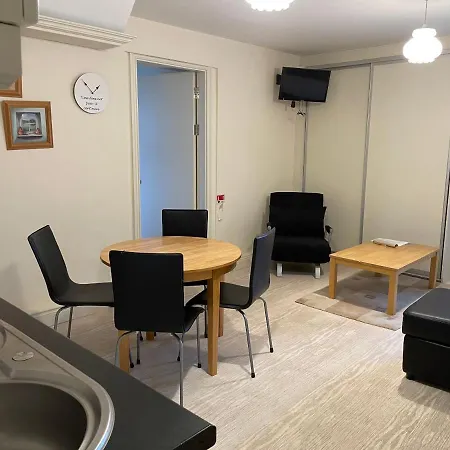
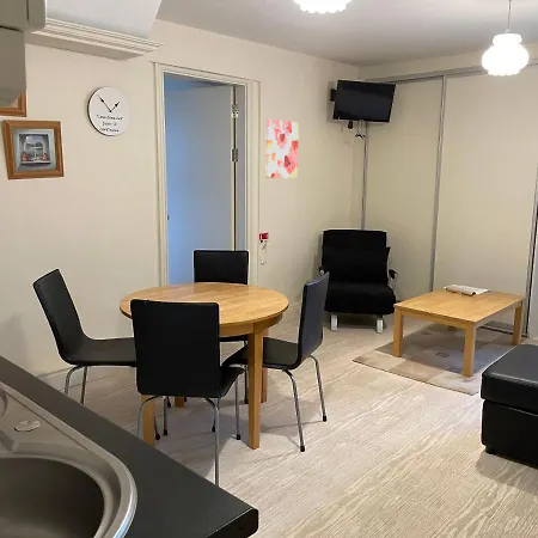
+ wall art [264,118,300,179]
